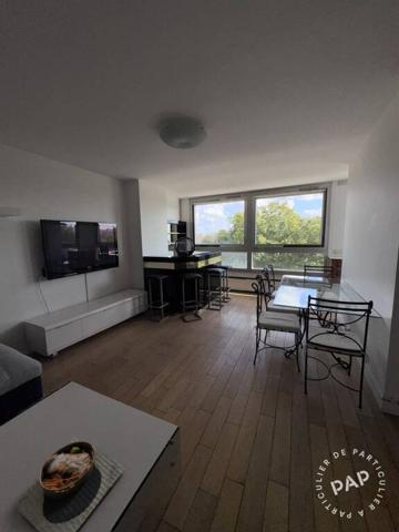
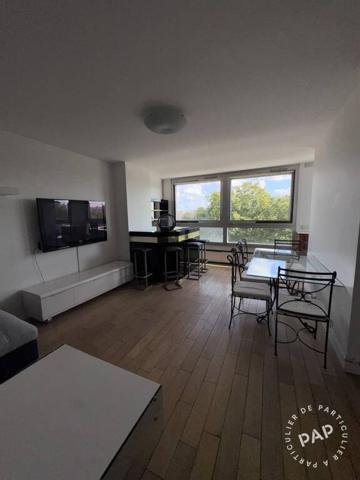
- bowl [14,437,127,532]
